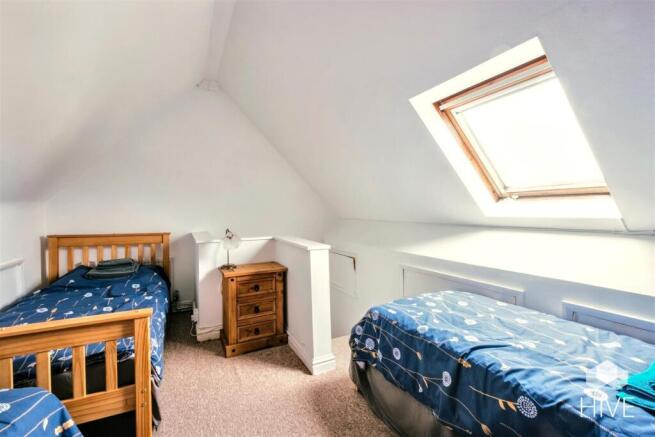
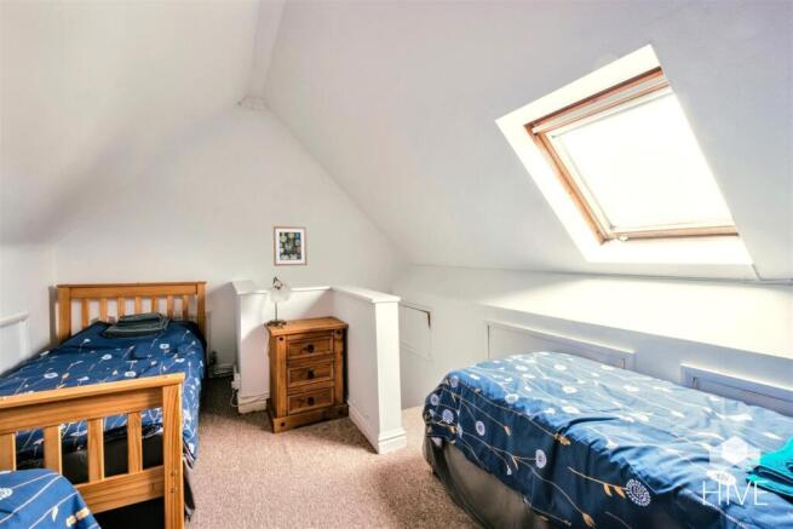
+ wall art [272,225,309,268]
